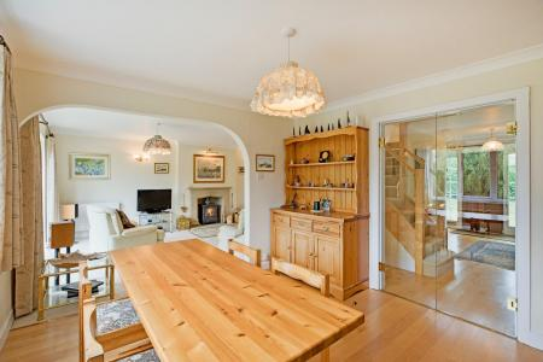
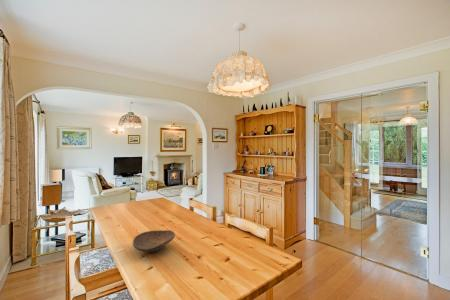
+ decorative bowl [132,229,176,254]
